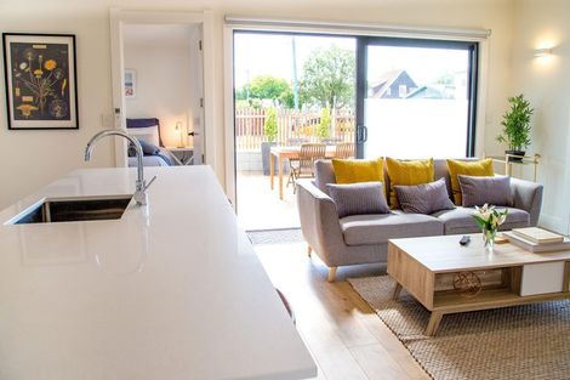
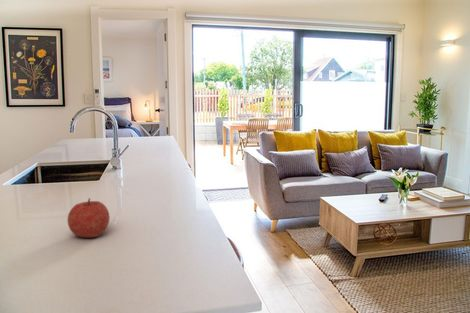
+ fruit [67,197,111,239]
